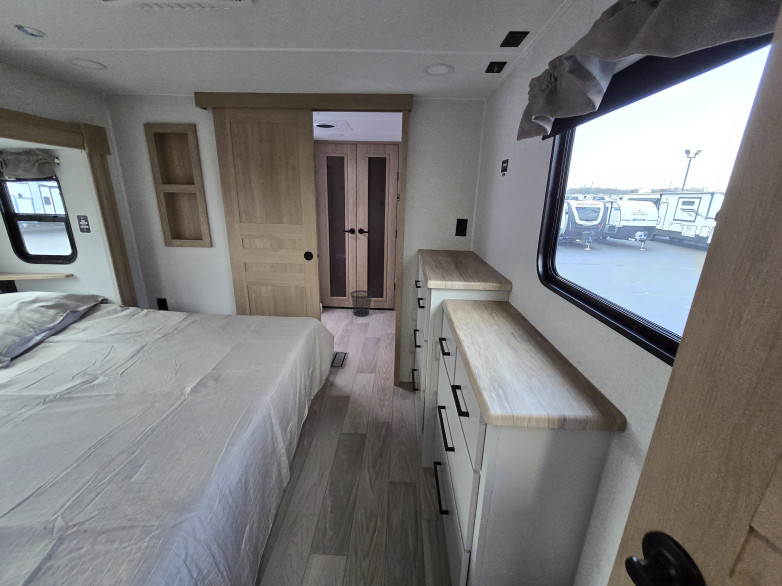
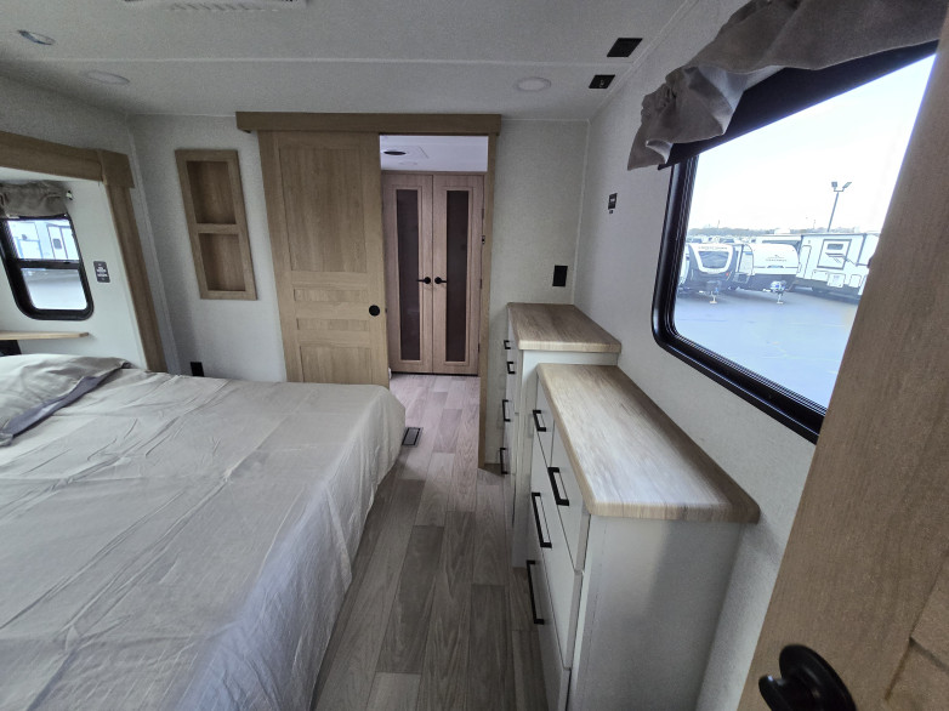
- wastebasket [350,289,373,318]
